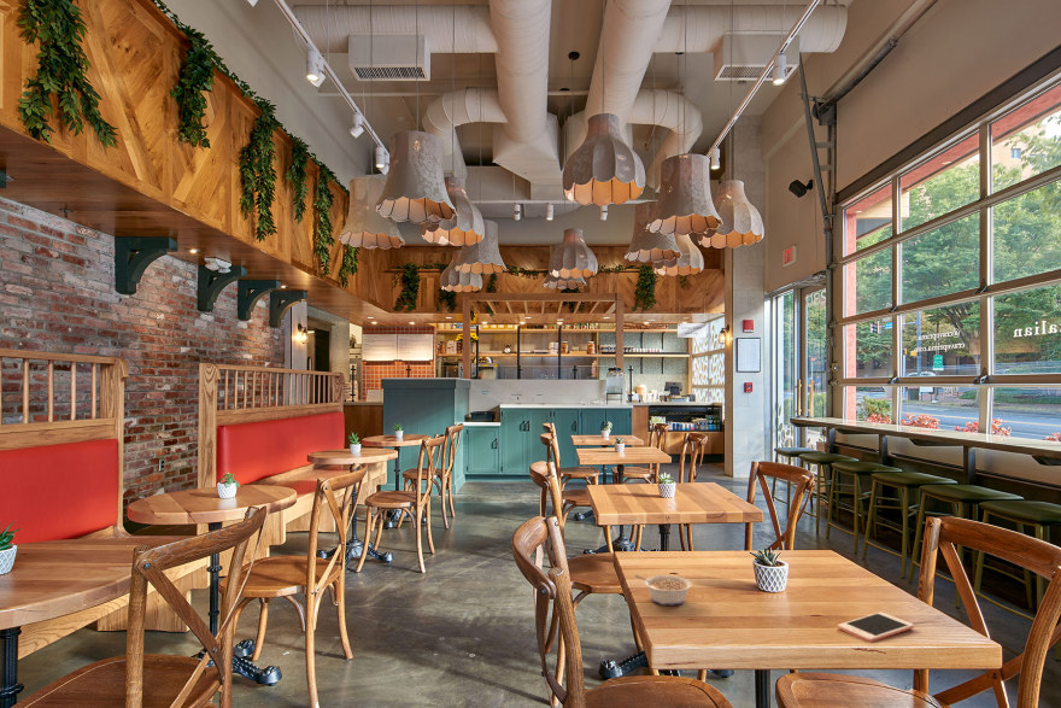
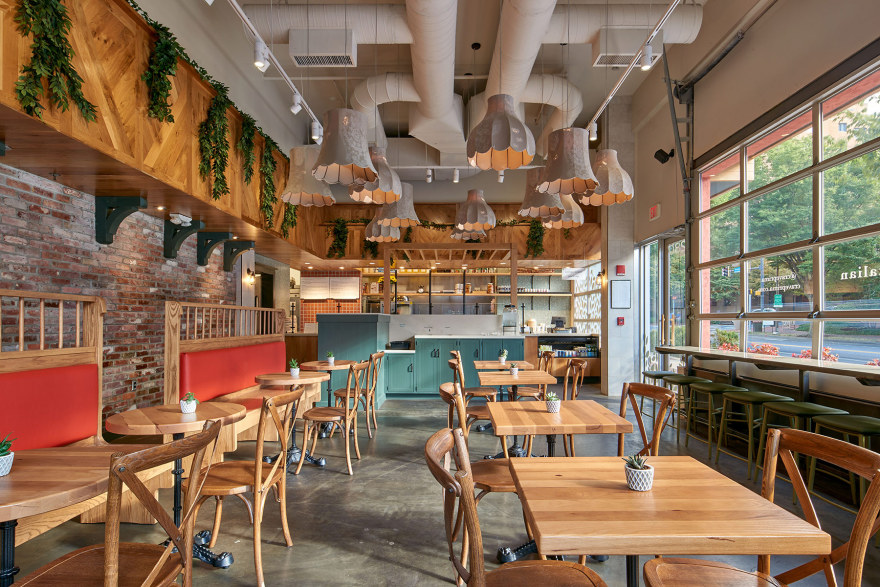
- cell phone [837,612,915,643]
- legume [634,574,693,607]
